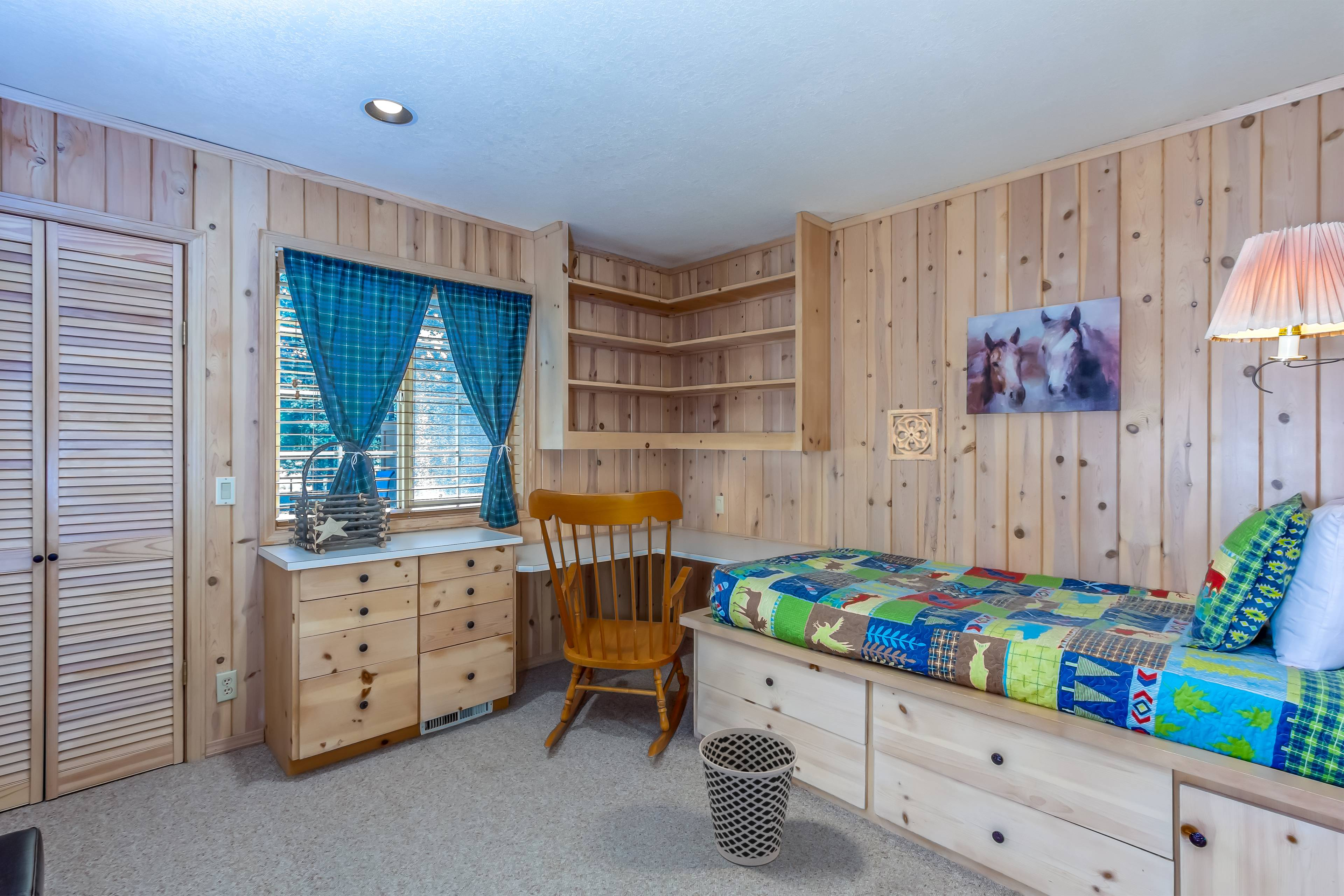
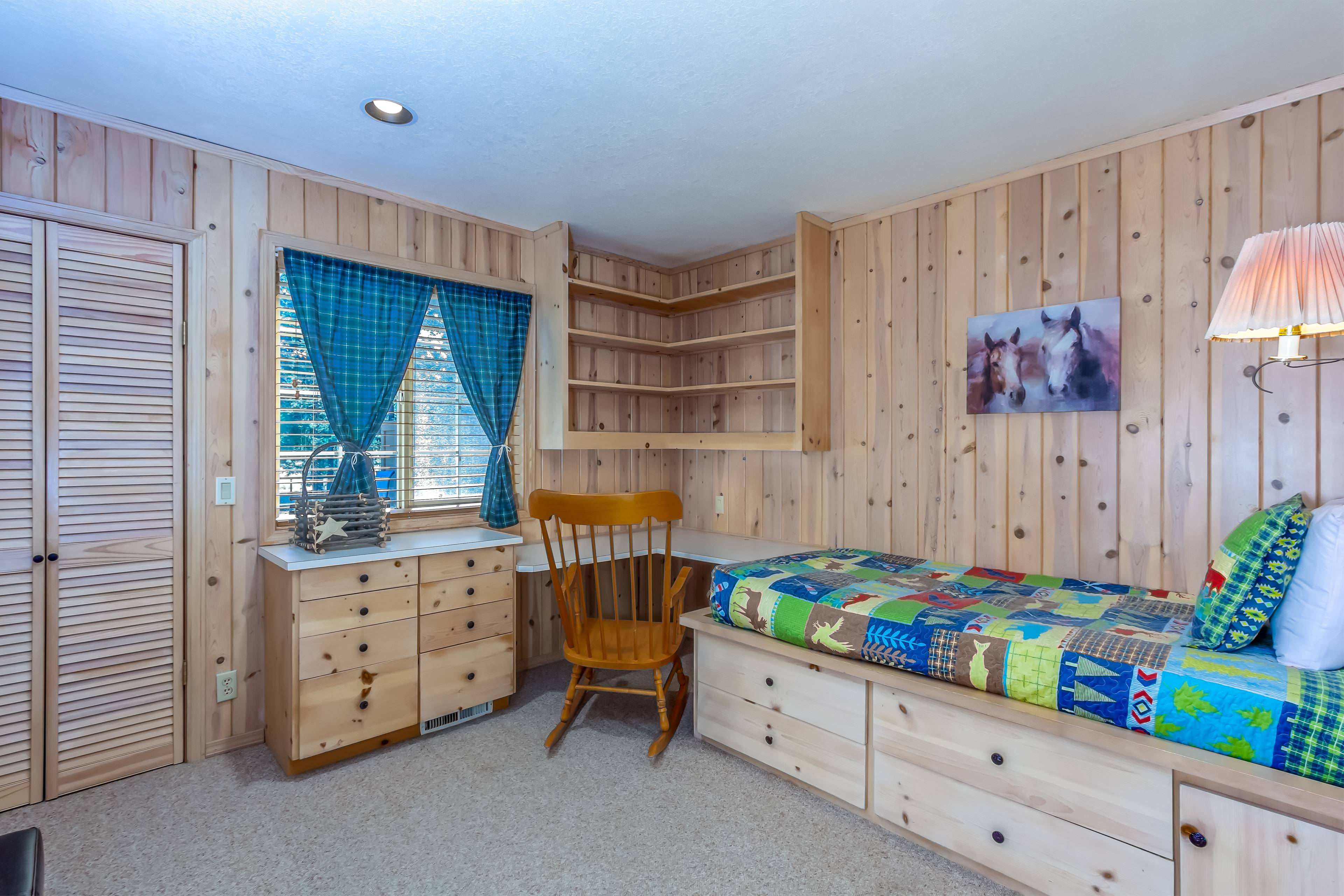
- wastebasket [699,727,798,866]
- wall ornament [887,408,939,462]
